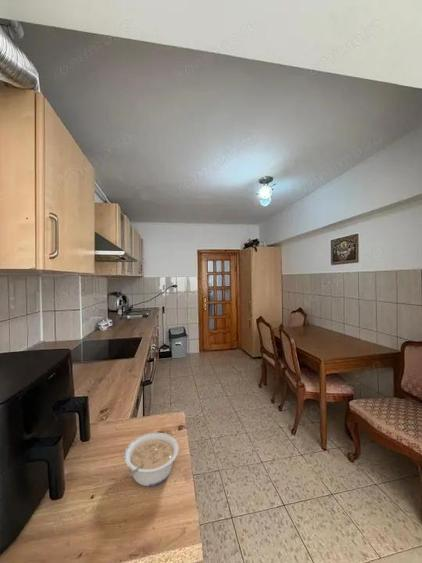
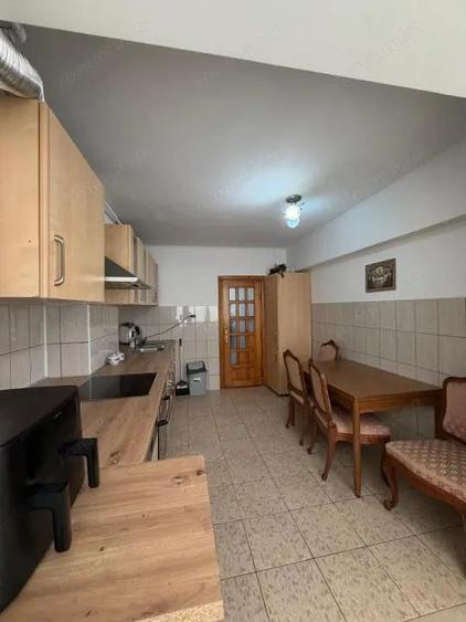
- legume [123,432,180,487]
